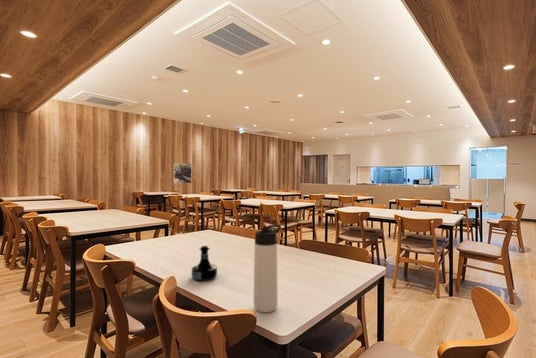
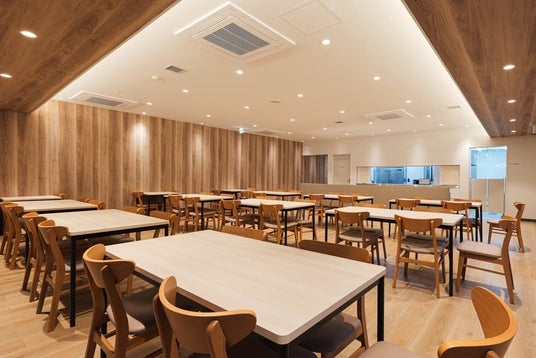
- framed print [173,162,192,184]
- thermos bottle [253,223,282,314]
- tequila bottle [191,245,218,282]
